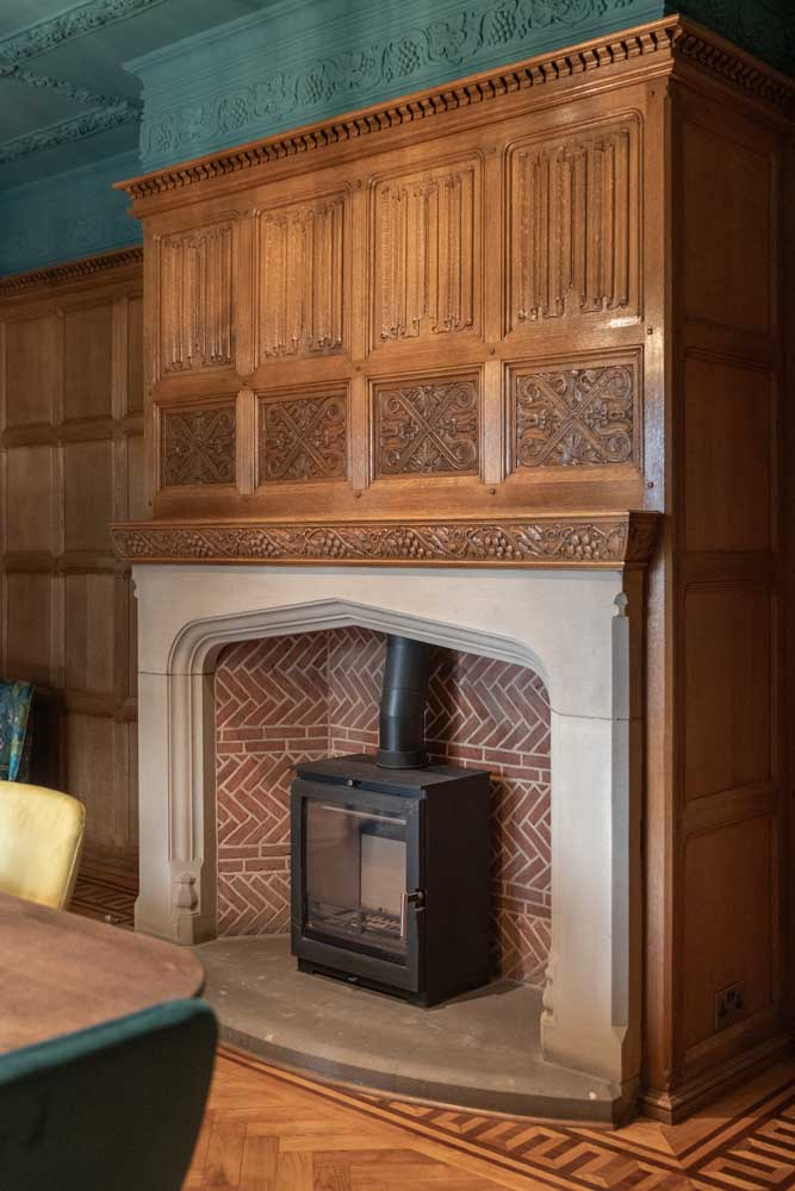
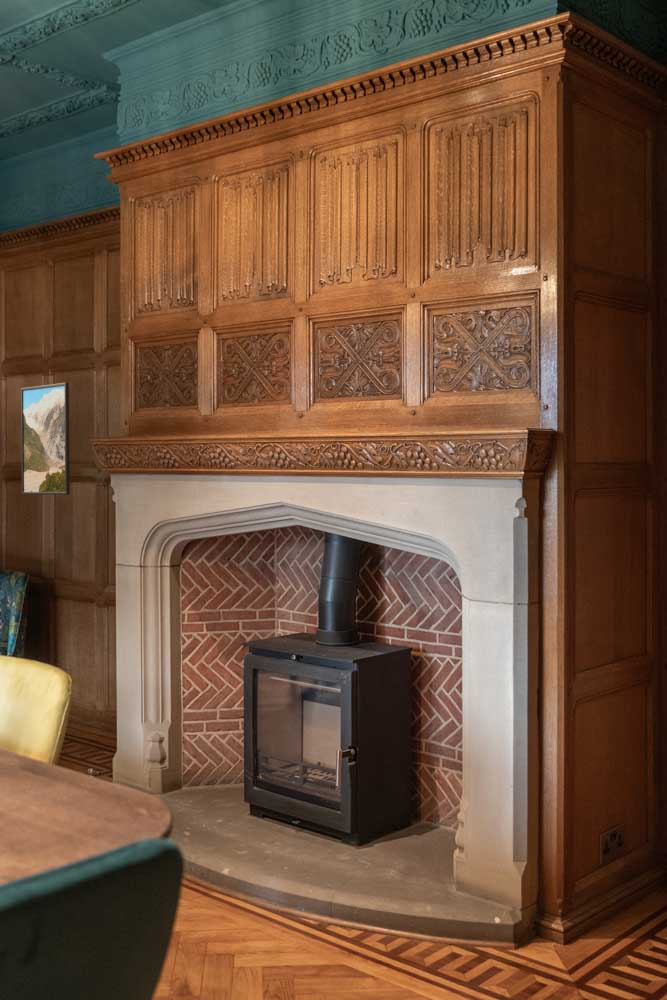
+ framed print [20,382,71,496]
